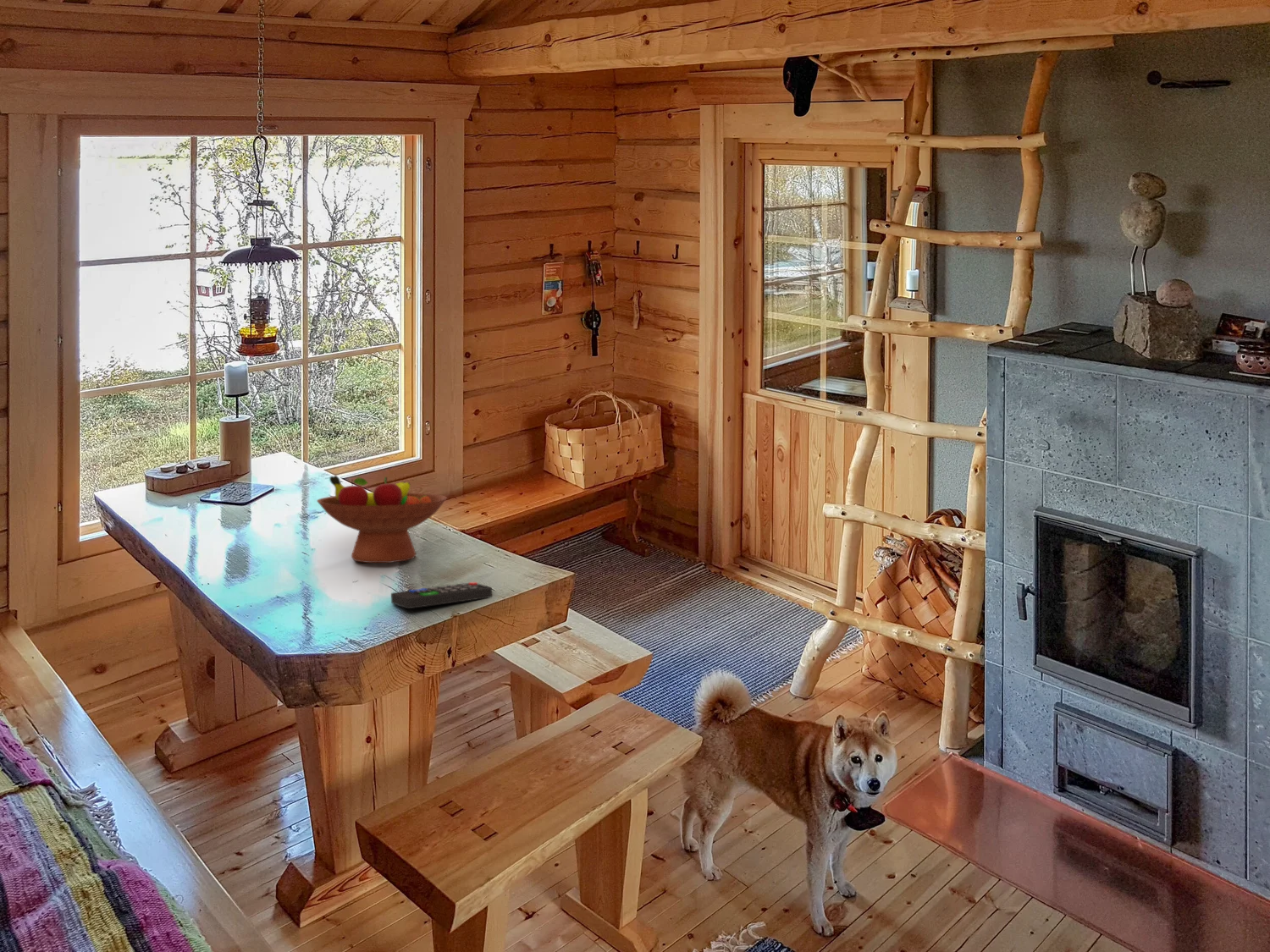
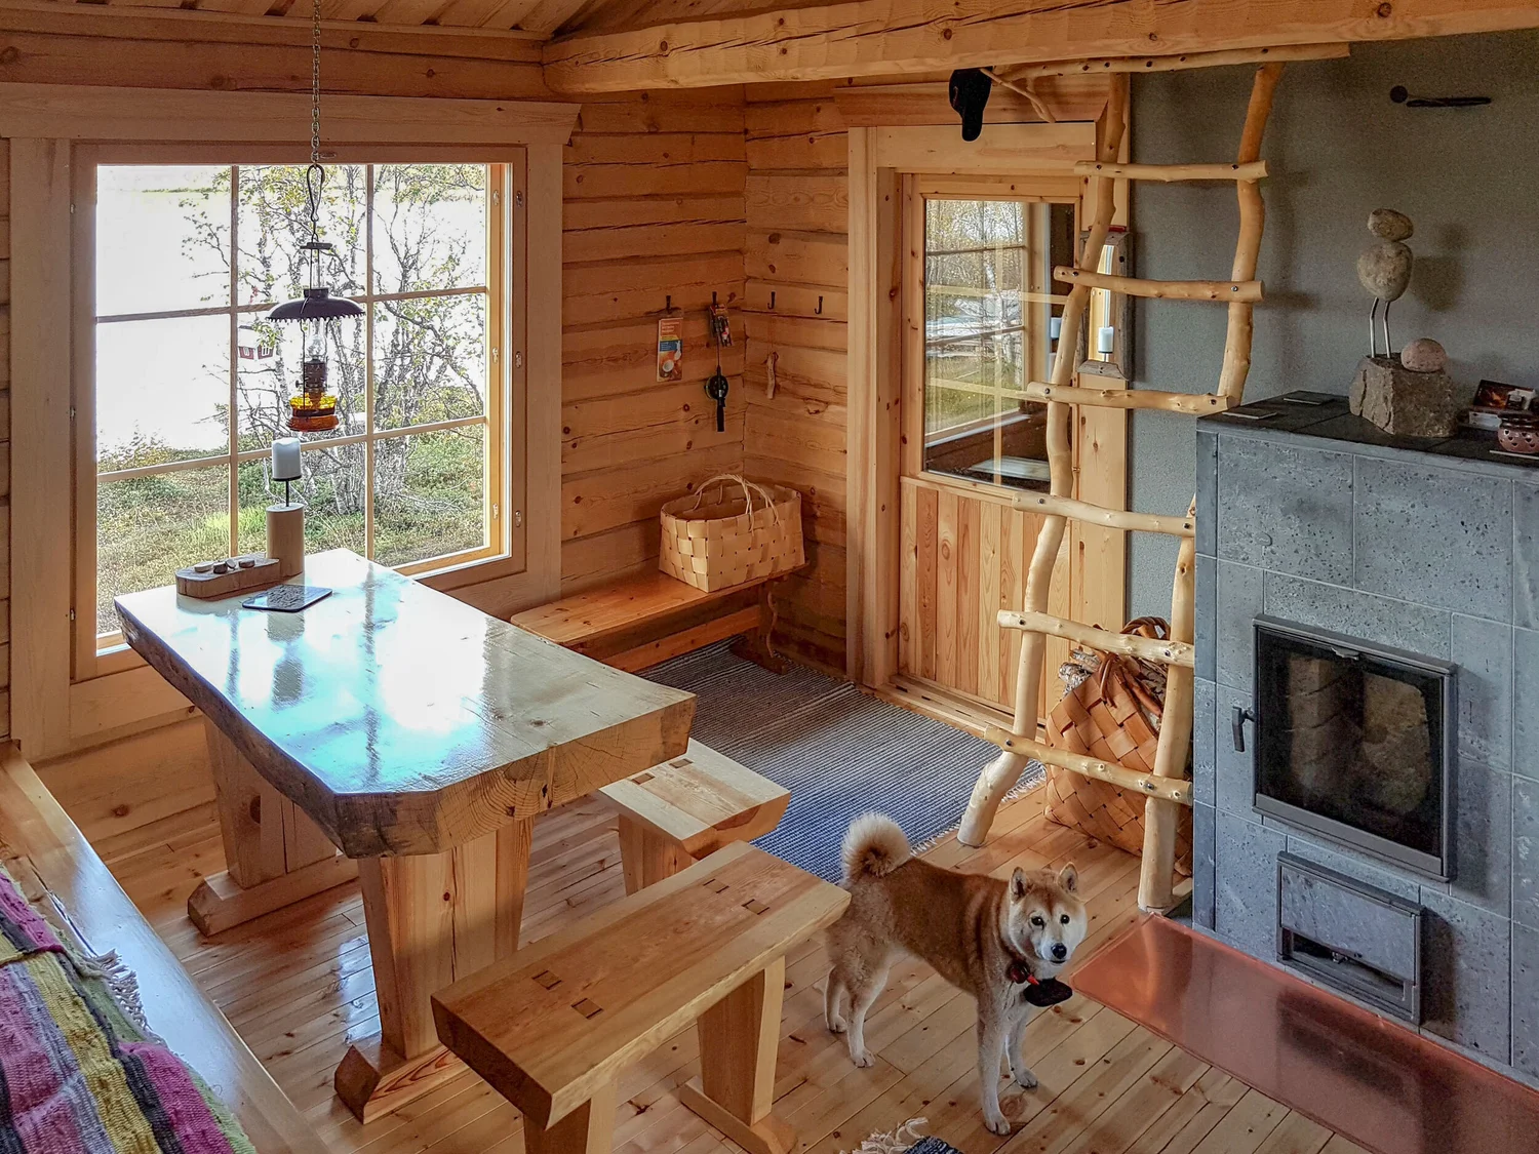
- remote control [390,581,493,609]
- fruit bowl [316,475,448,564]
